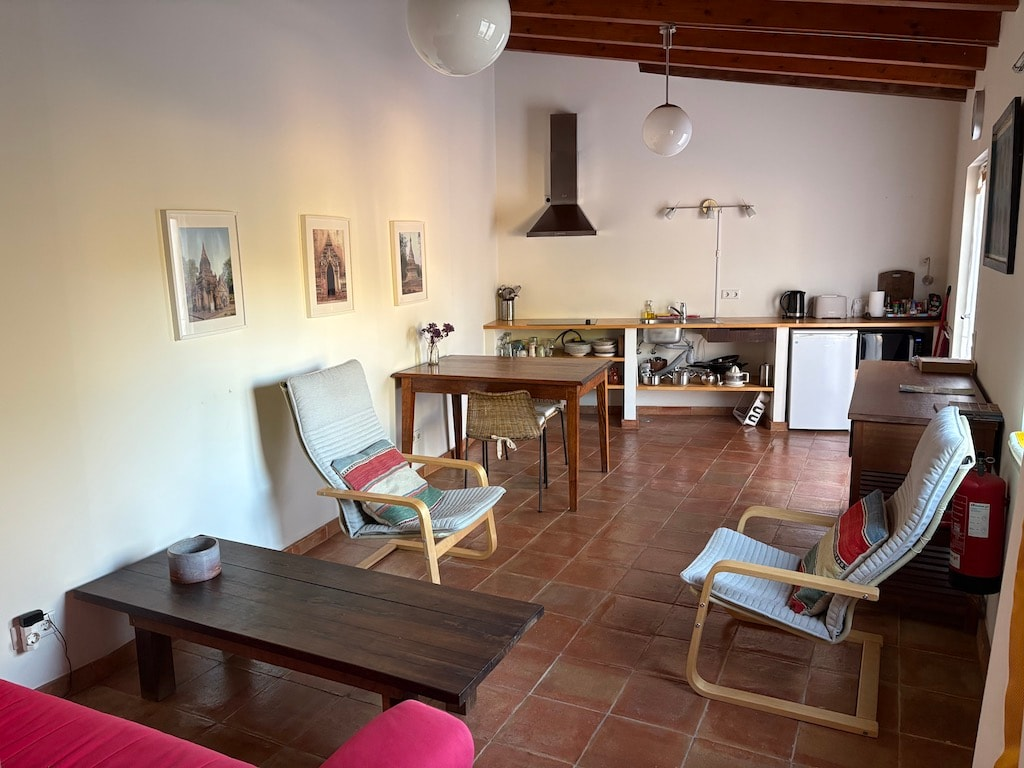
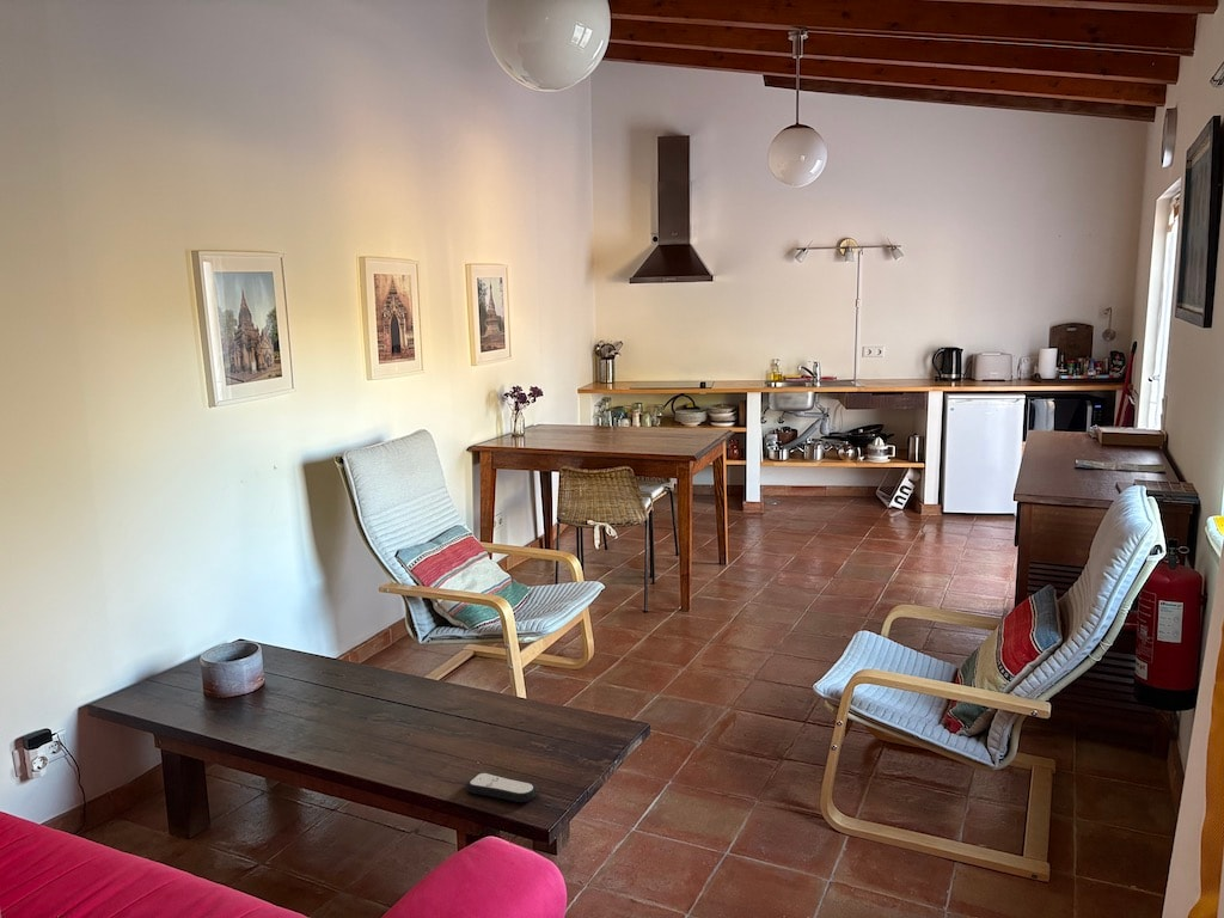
+ remote control [465,771,539,803]
